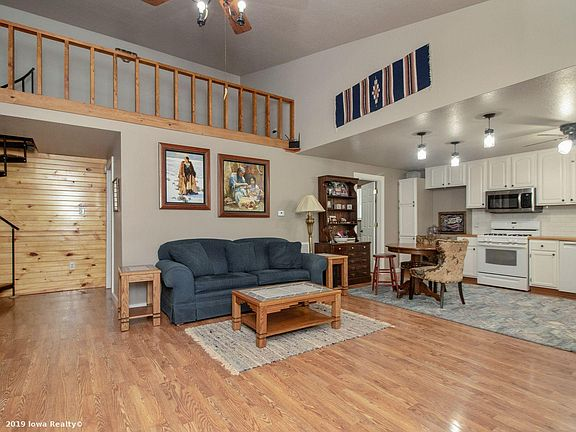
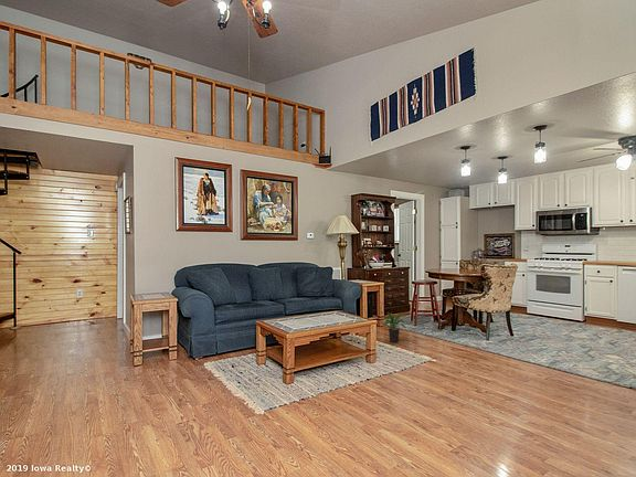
+ potted plant [380,311,407,343]
